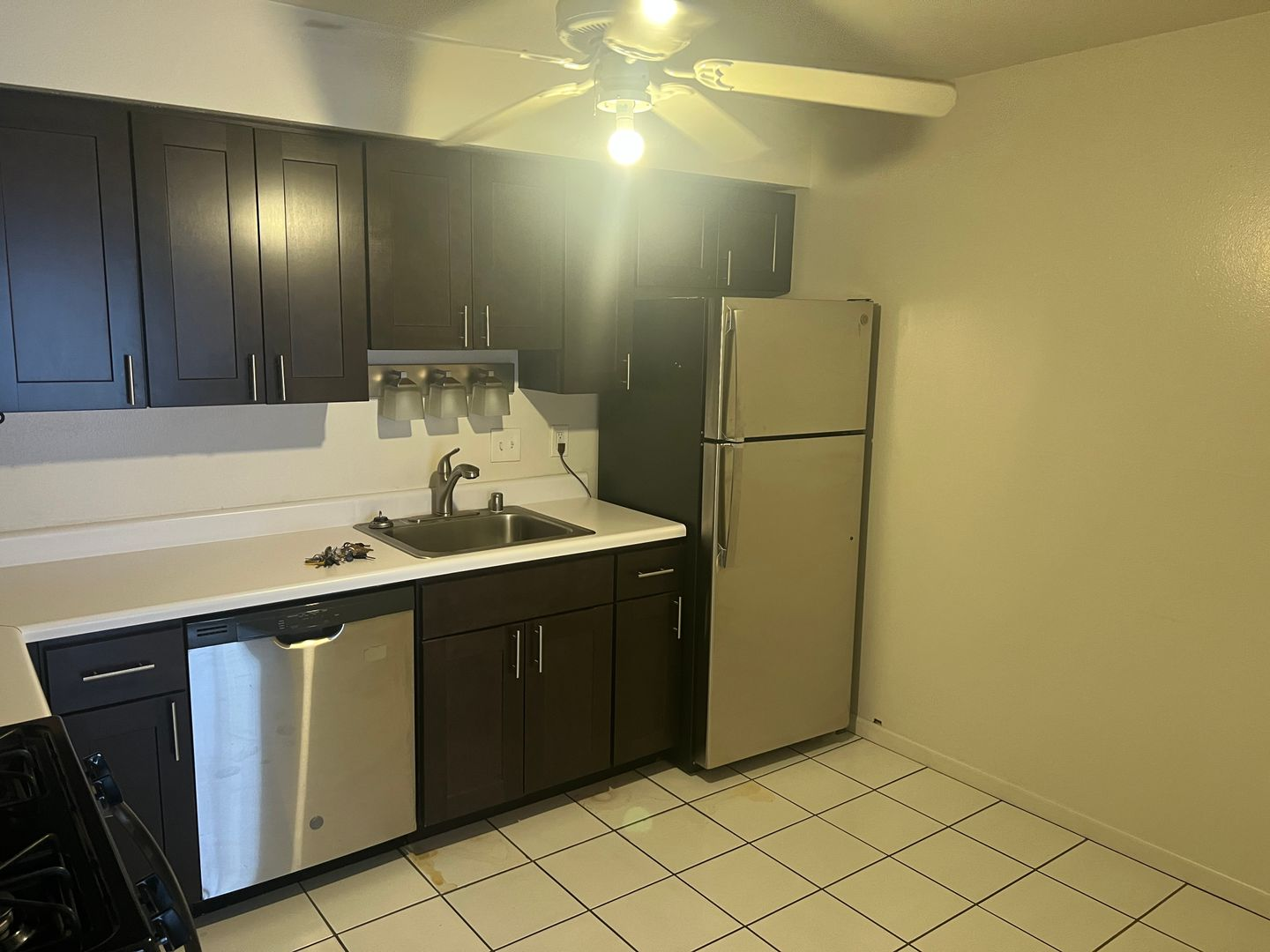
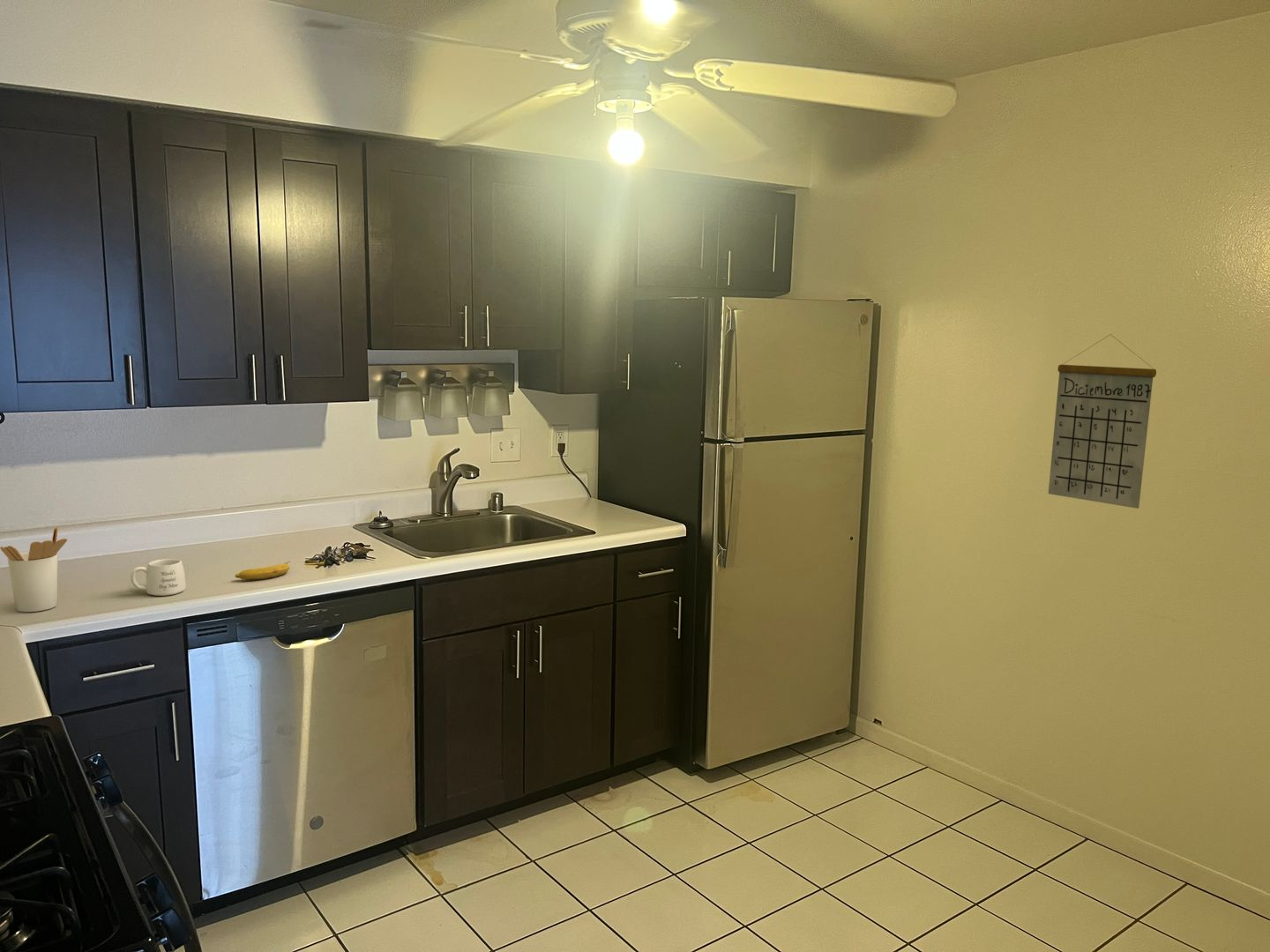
+ utensil holder [0,526,68,613]
+ mug [130,558,187,597]
+ banana [235,561,291,581]
+ calendar [1048,333,1157,509]
